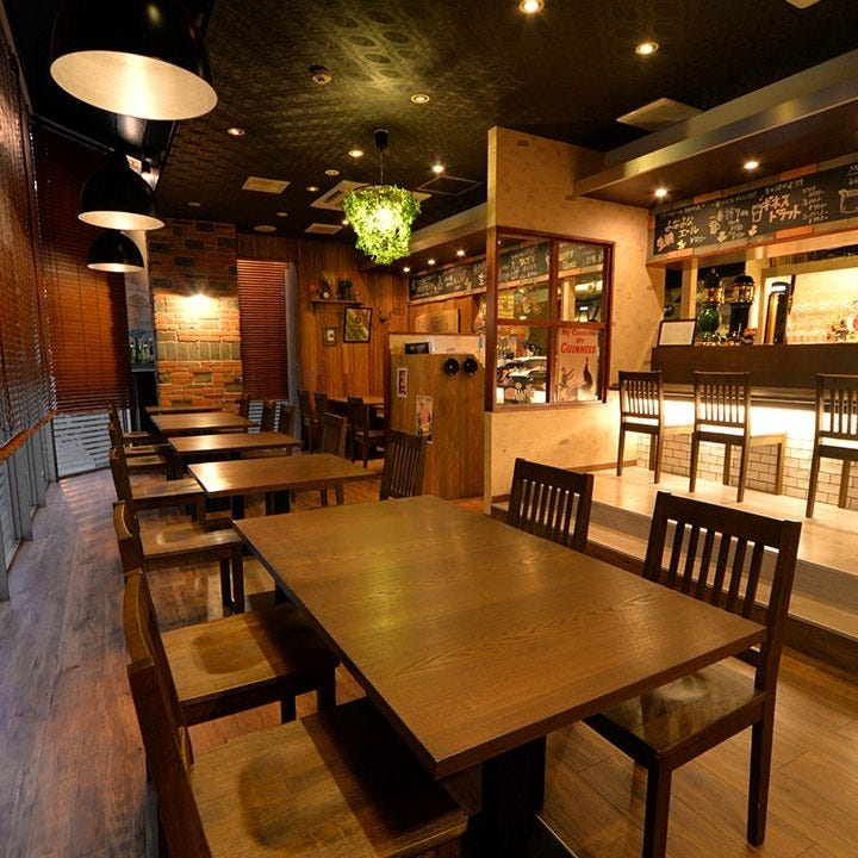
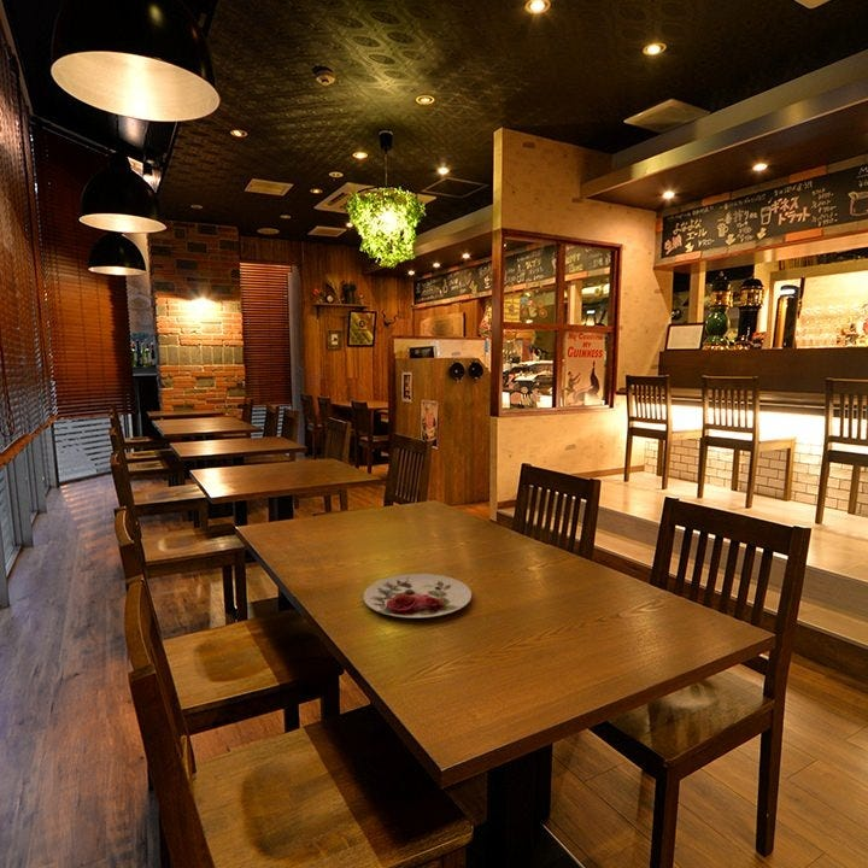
+ plate [363,573,473,620]
